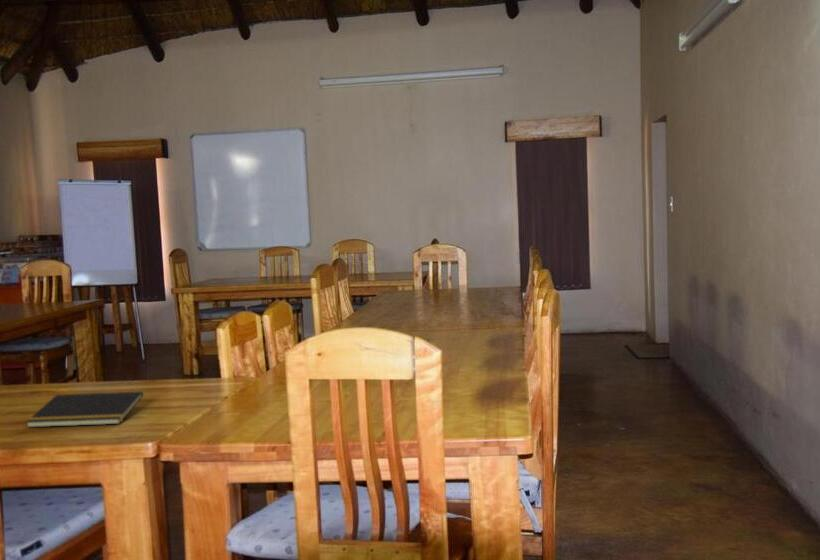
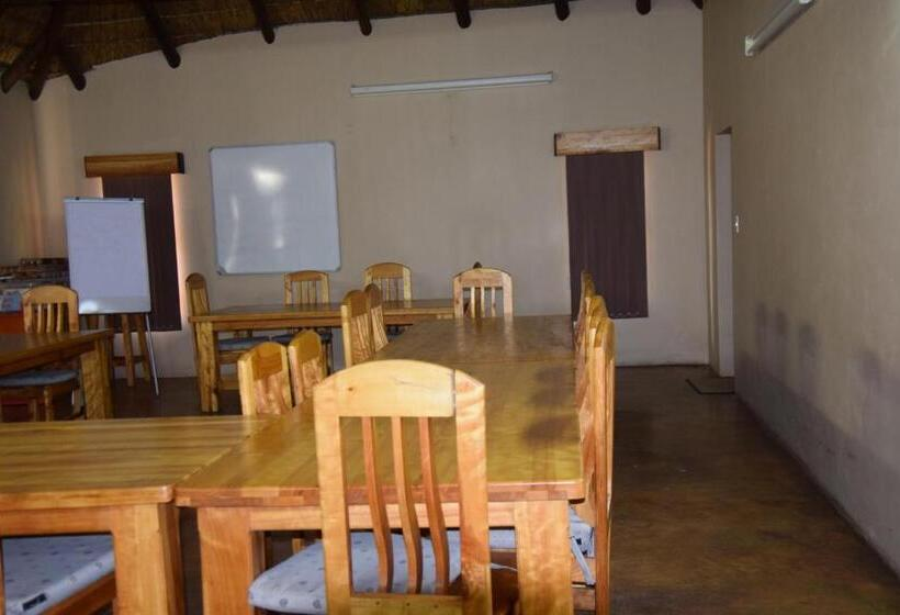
- notepad [25,391,144,428]
